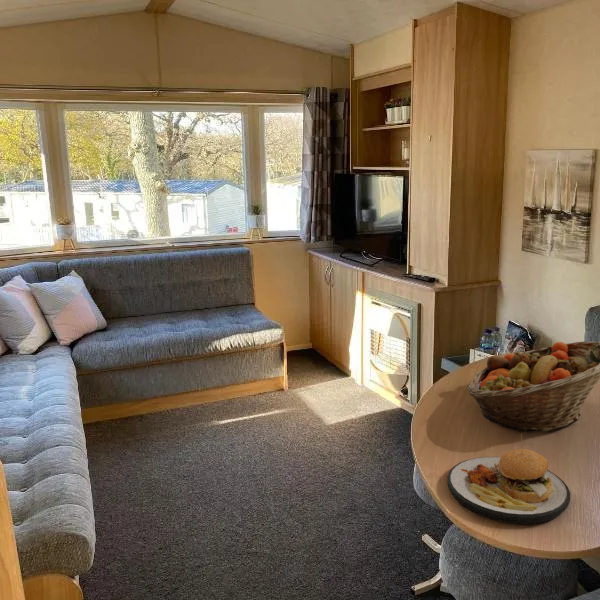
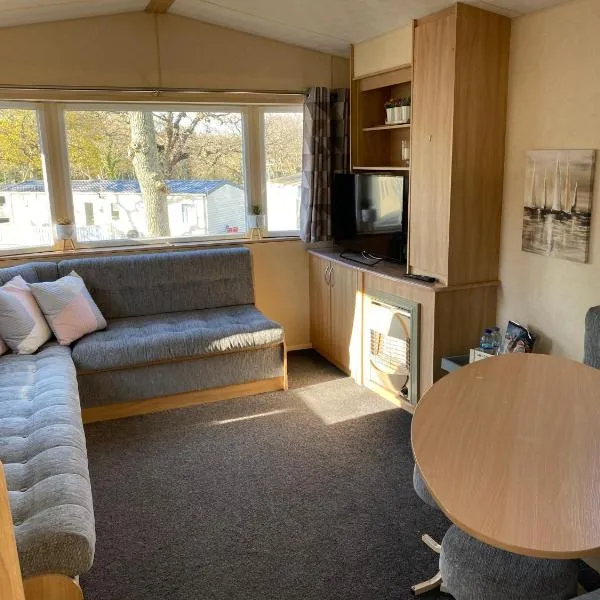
- fruit basket [467,340,600,433]
- plate [446,433,571,525]
